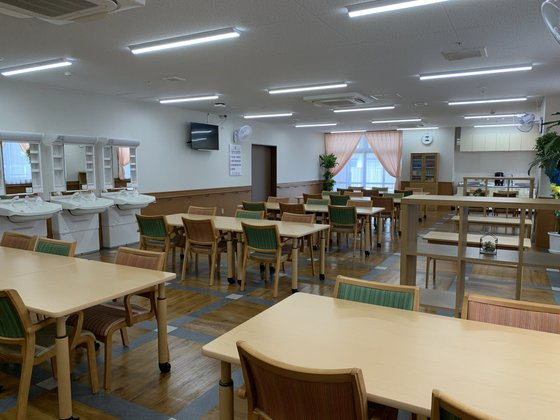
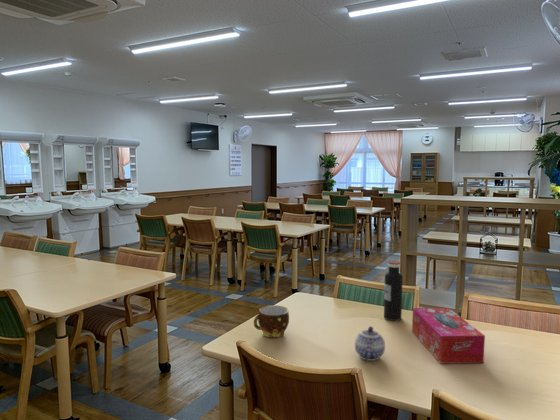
+ cup [253,304,290,339]
+ tissue box [411,307,486,364]
+ water bottle [383,260,404,322]
+ teapot [354,326,386,362]
